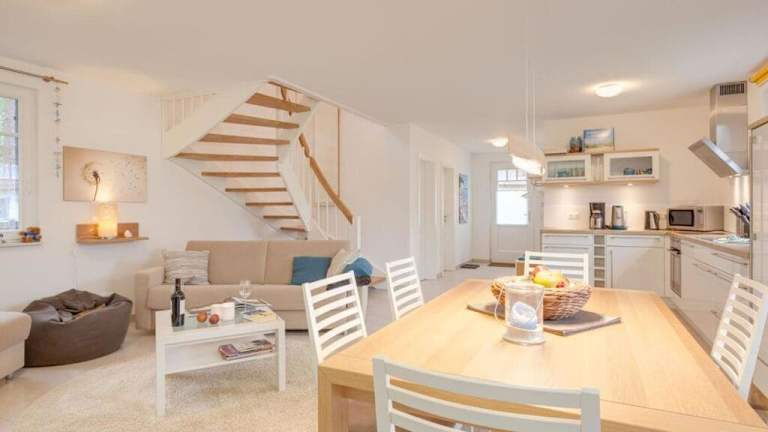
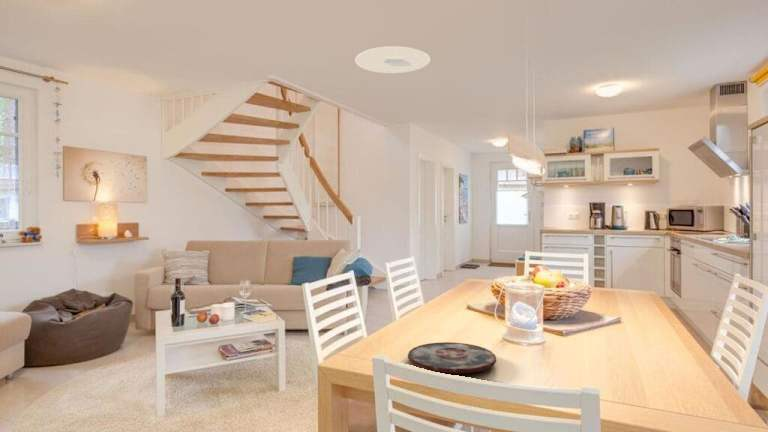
+ plate [407,341,497,374]
+ ceiling light [354,45,431,74]
